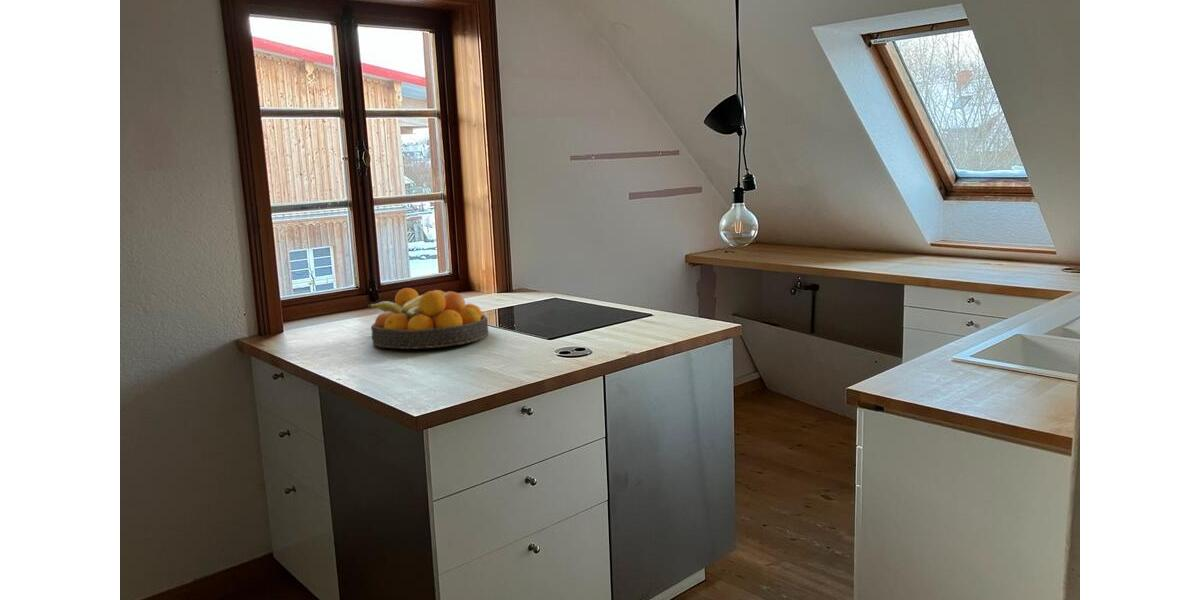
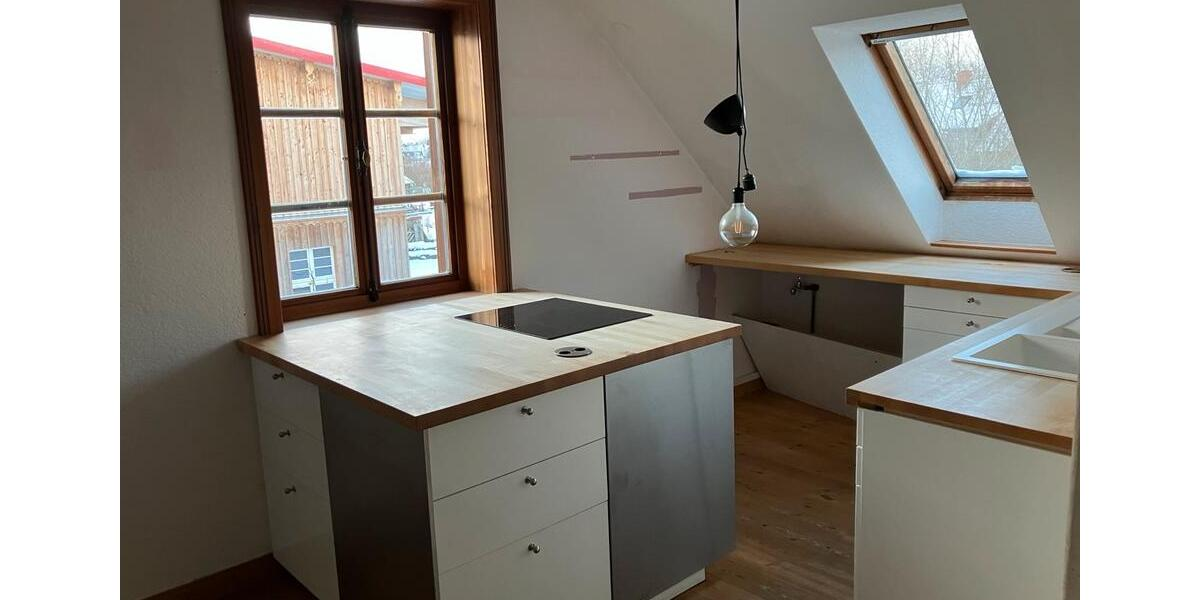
- fruit bowl [367,287,490,350]
